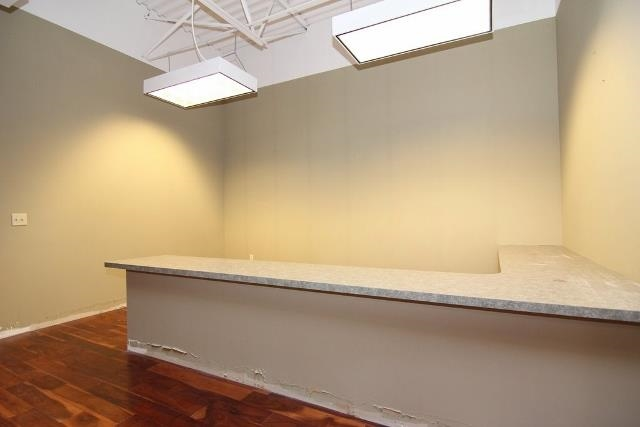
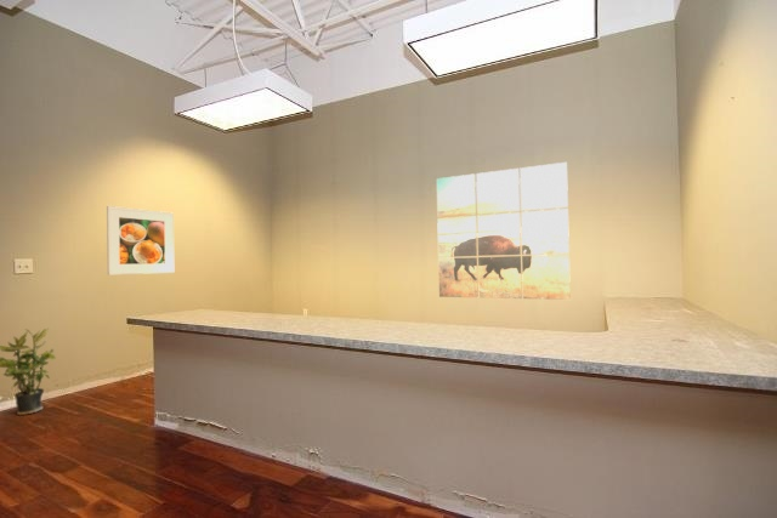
+ potted plant [0,328,57,416]
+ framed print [106,205,175,275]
+ wall art [436,161,572,301]
